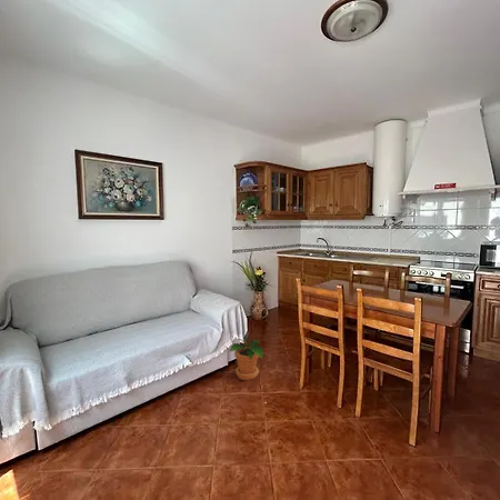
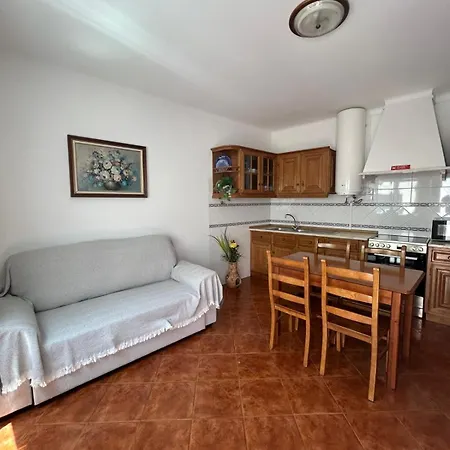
- potted plant [229,336,264,381]
